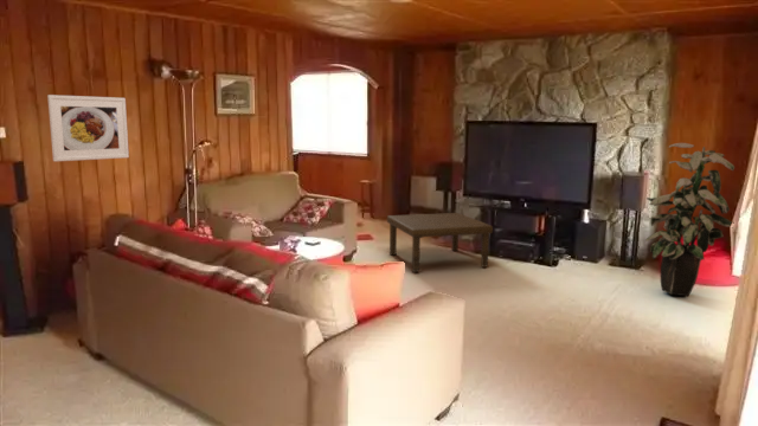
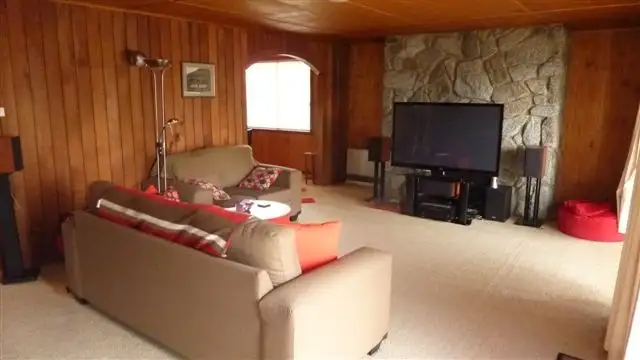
- coffee table [386,212,494,273]
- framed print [46,93,130,162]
- indoor plant [644,142,735,297]
